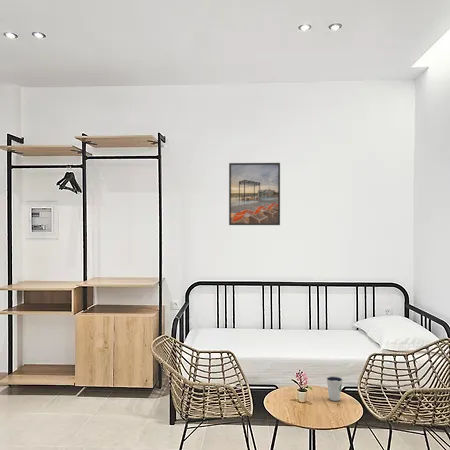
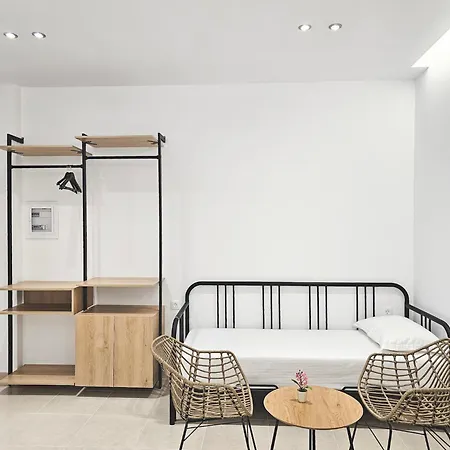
- dixie cup [326,375,344,402]
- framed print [228,162,281,226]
